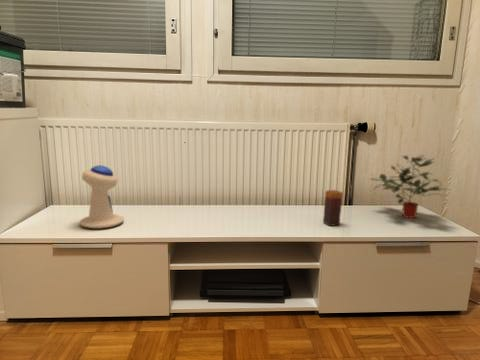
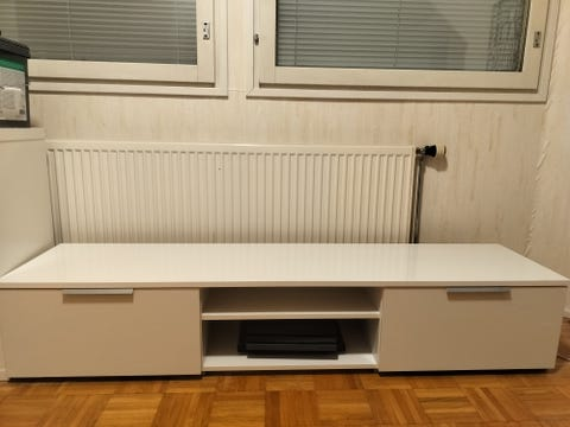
- potted plant [368,154,452,219]
- speaker [79,164,125,230]
- candle [322,189,344,227]
